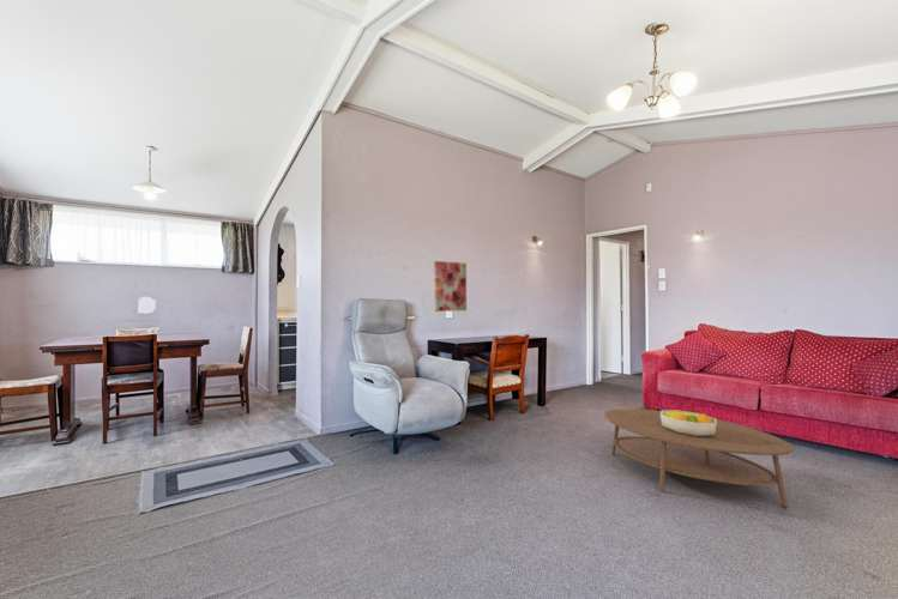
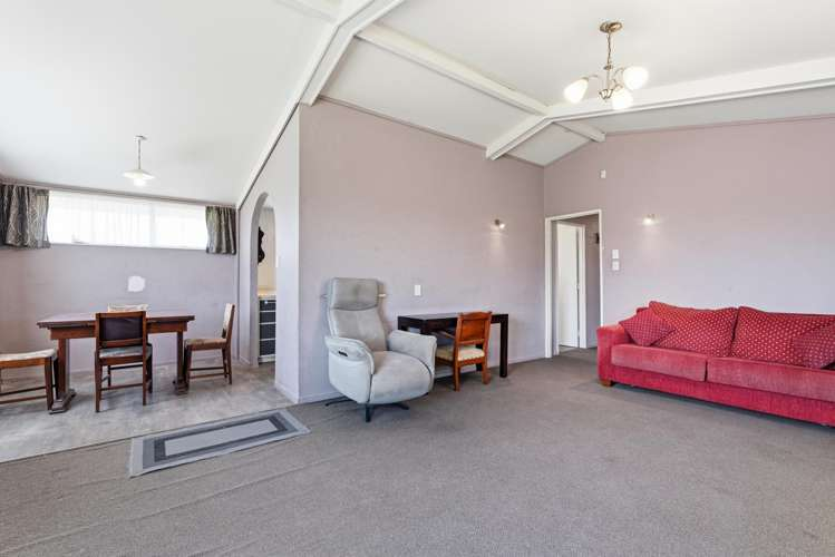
- wall art [433,260,468,313]
- fruit bowl [661,409,717,436]
- coffee table [603,407,794,509]
